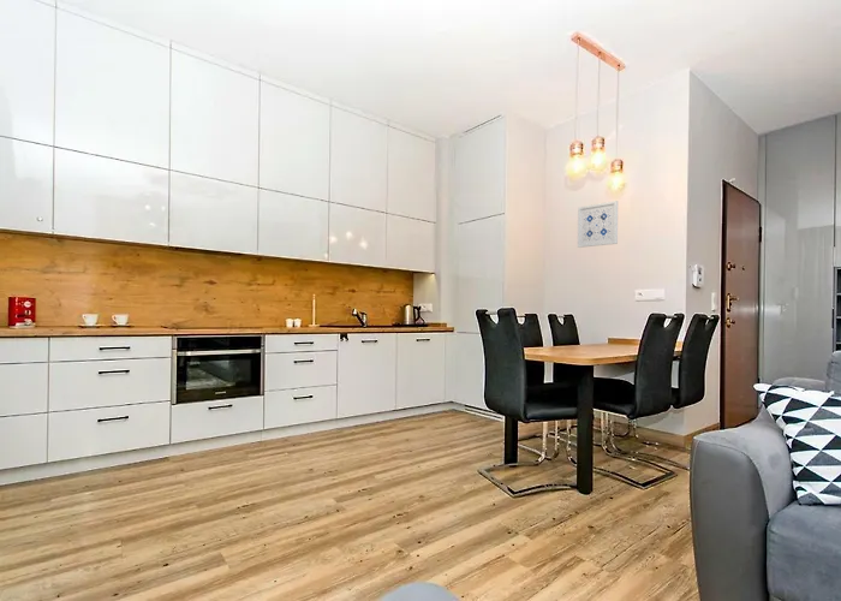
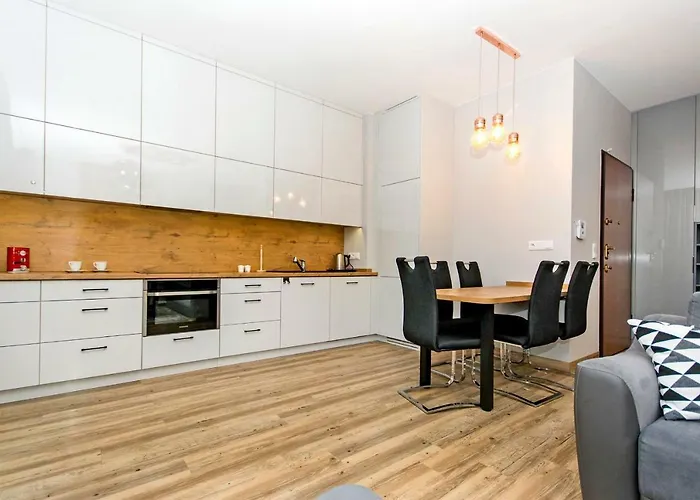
- wall art [577,200,619,249]
